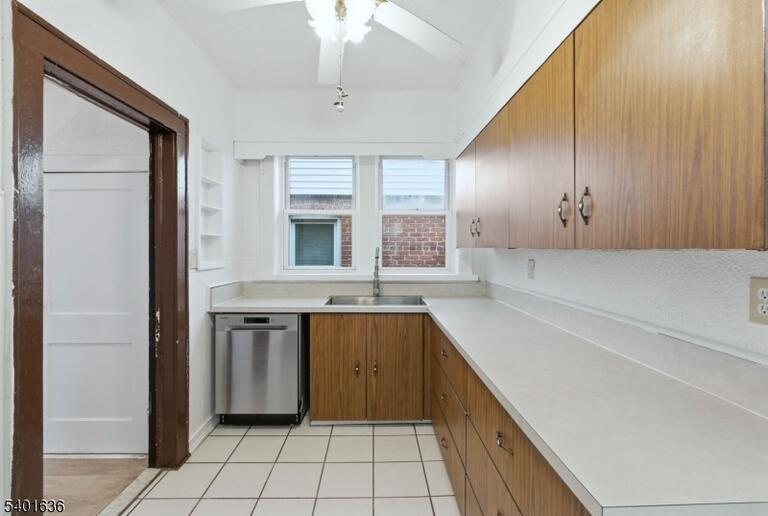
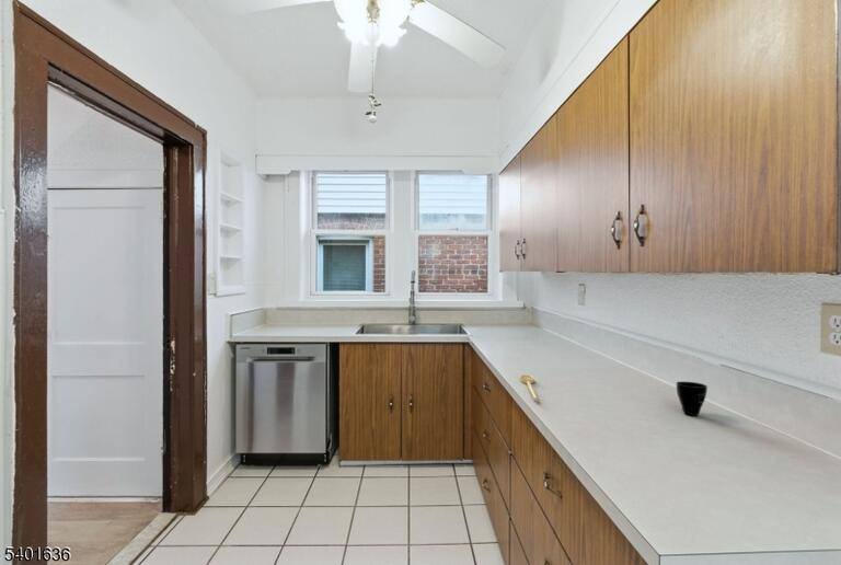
+ spoon [519,373,539,402]
+ cup [676,381,708,417]
